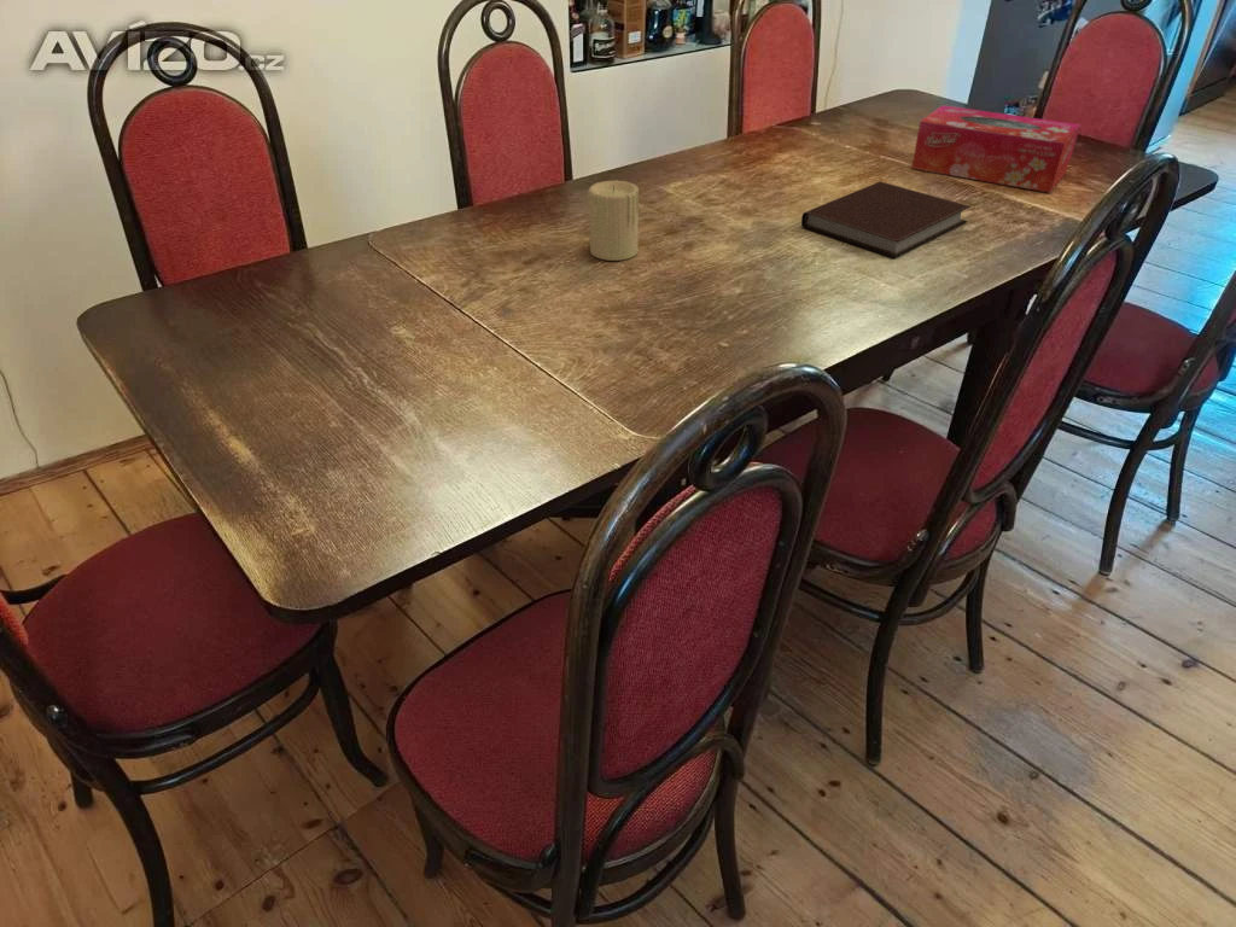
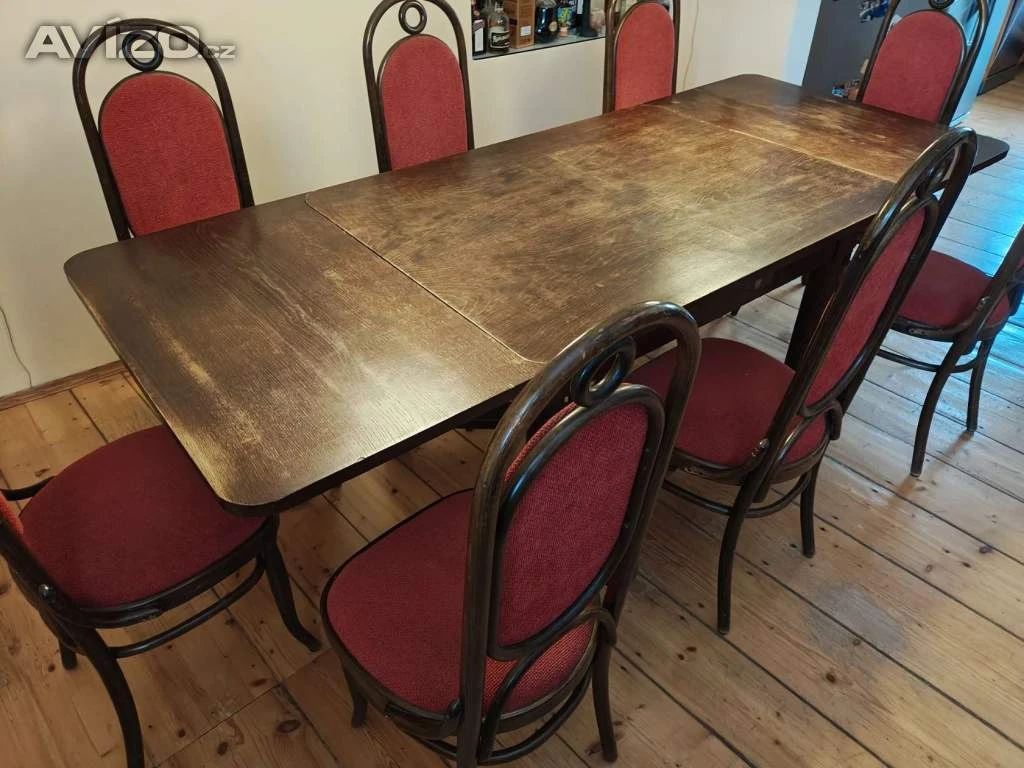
- candle [587,179,640,262]
- tissue box [910,104,1082,194]
- notebook [800,181,972,260]
